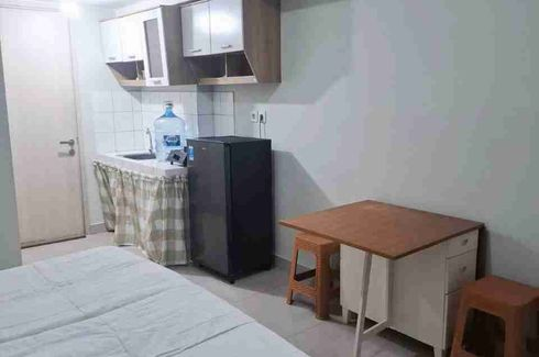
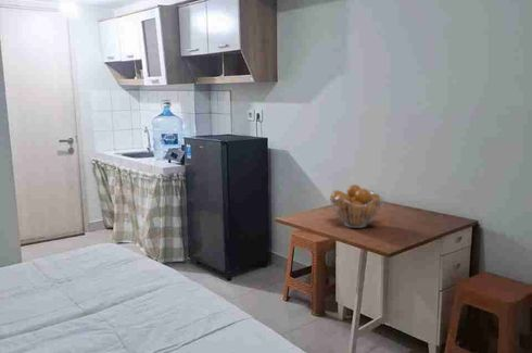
+ fruit basket [329,184,384,229]
